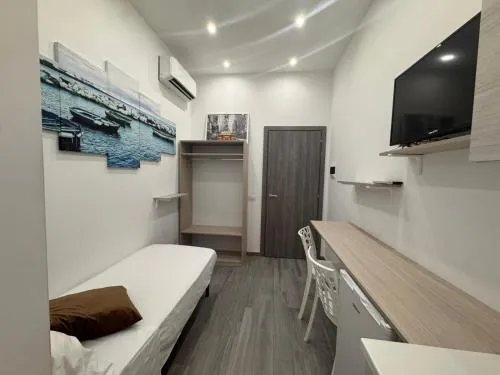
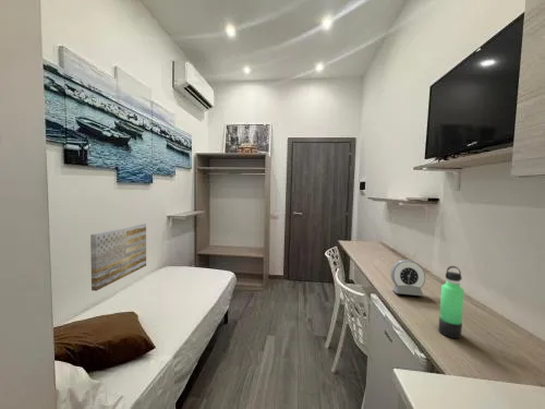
+ wall art [89,222,147,292]
+ thermos bottle [437,265,465,339]
+ alarm clock [389,258,426,297]
